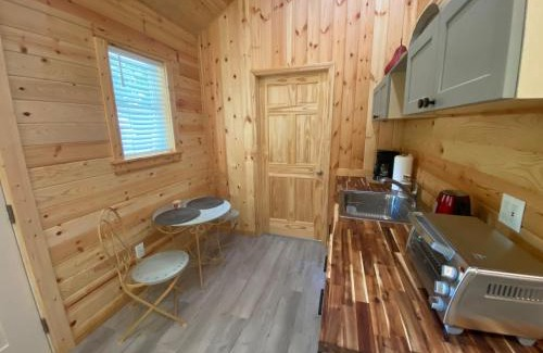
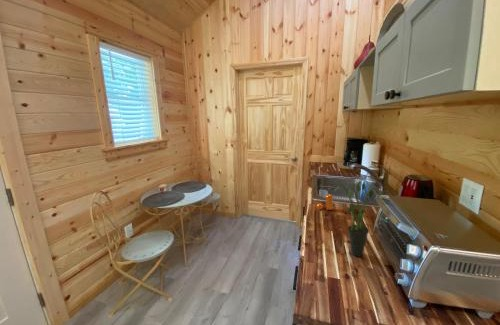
+ pepper shaker [316,193,334,211]
+ potted plant [333,177,375,257]
